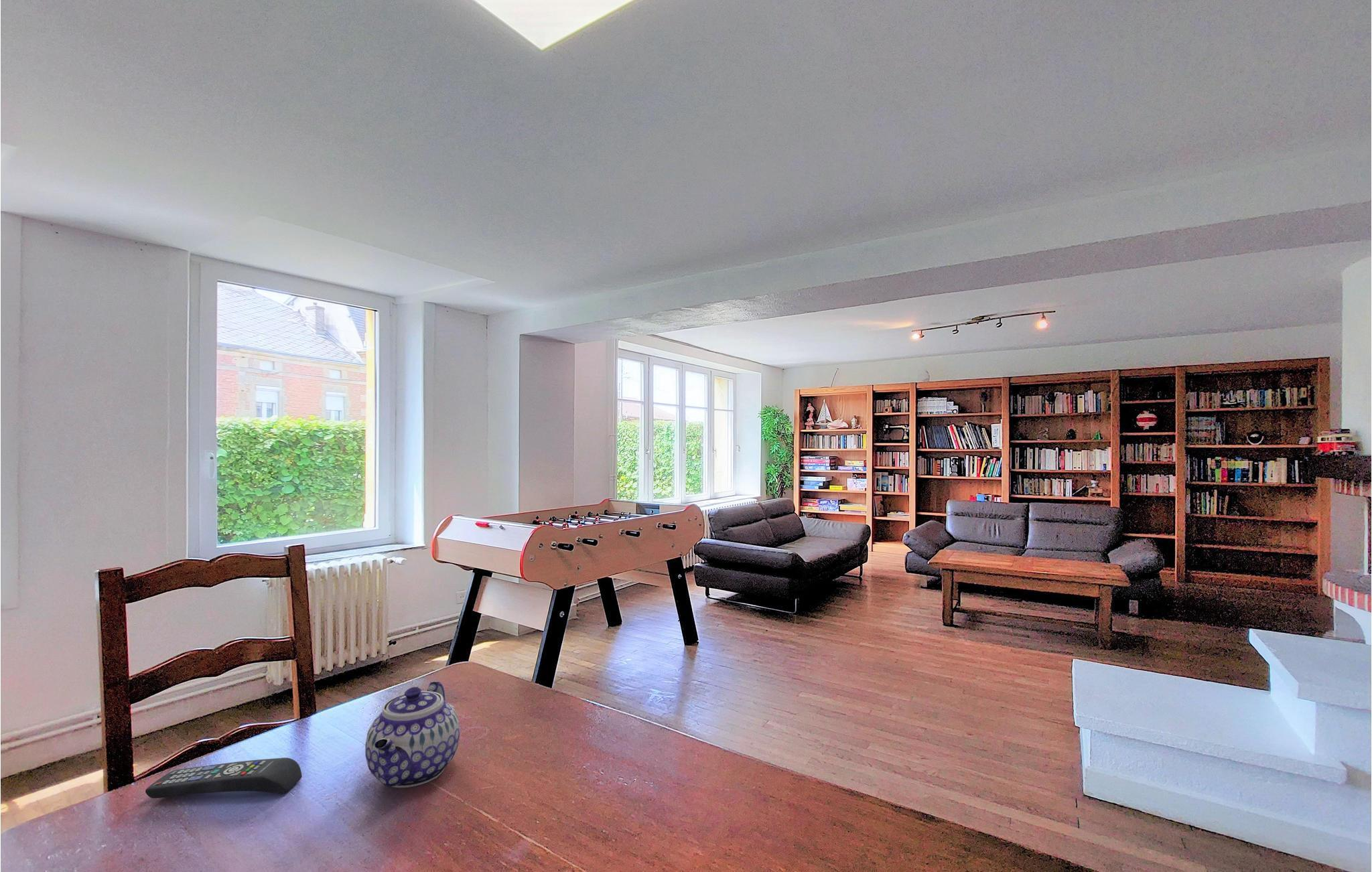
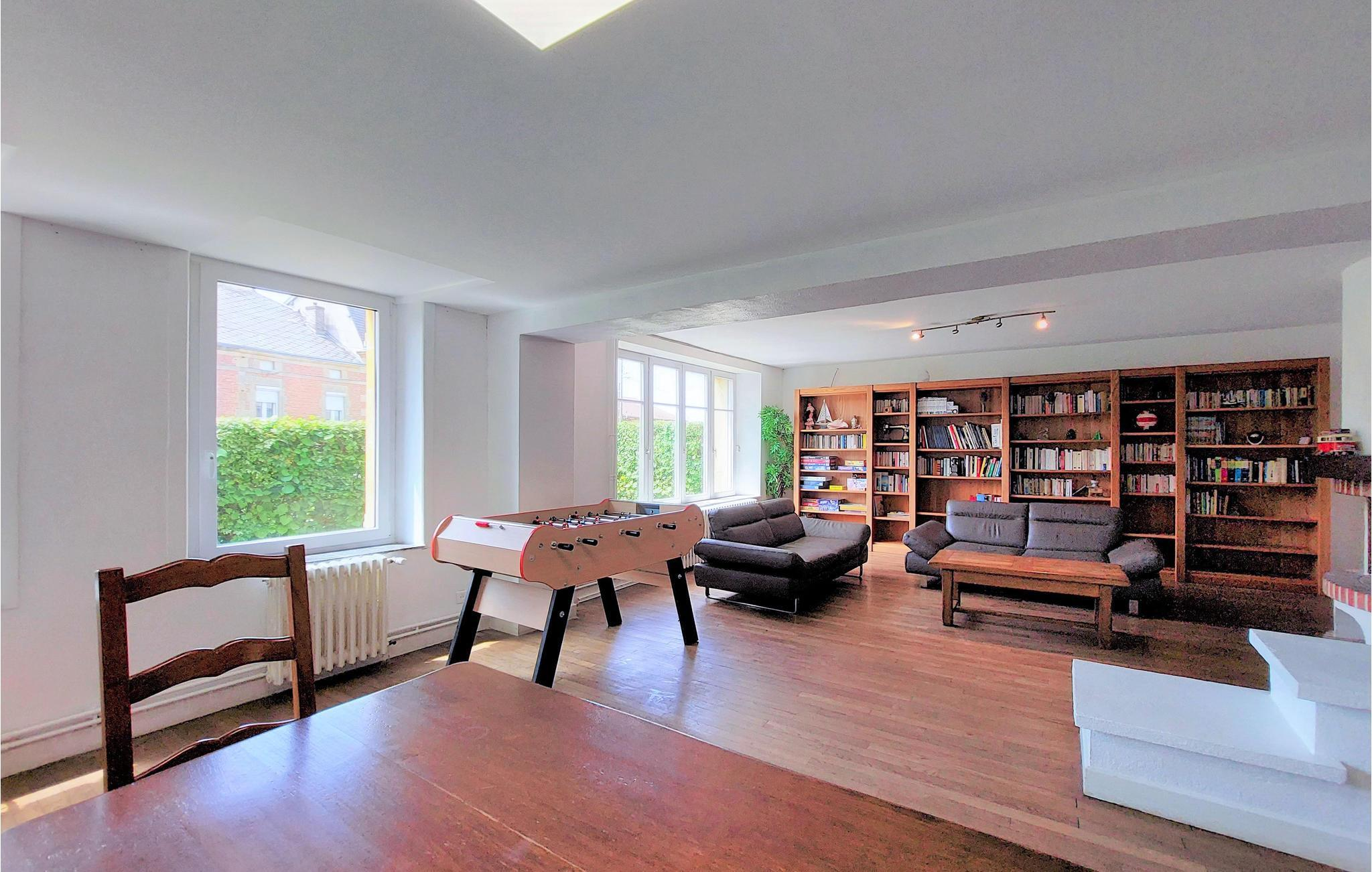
- remote control [145,757,303,799]
- teapot [364,680,460,788]
